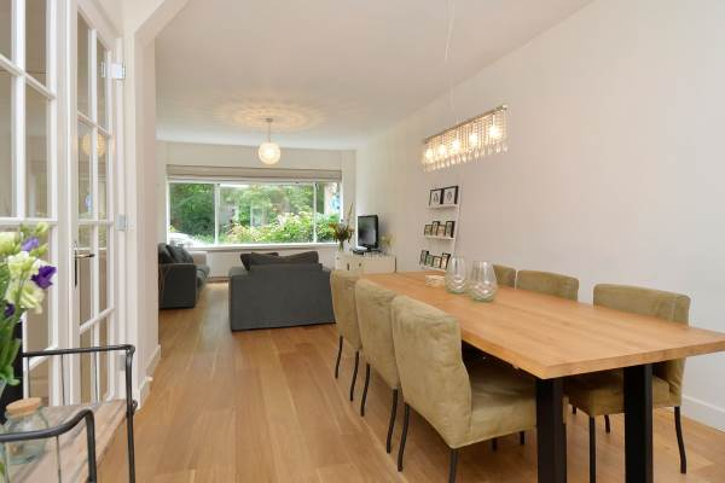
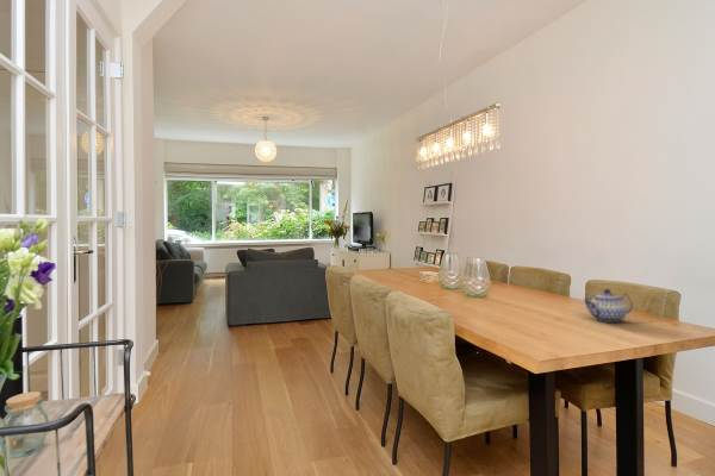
+ teapot [583,288,634,324]
